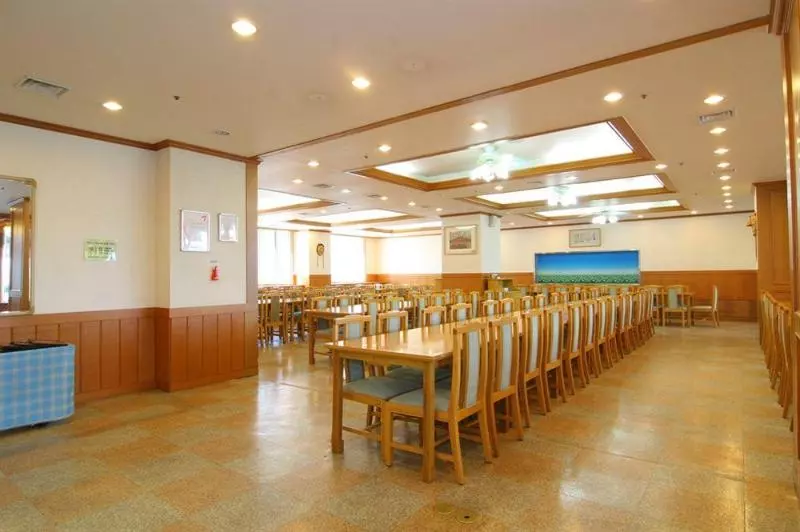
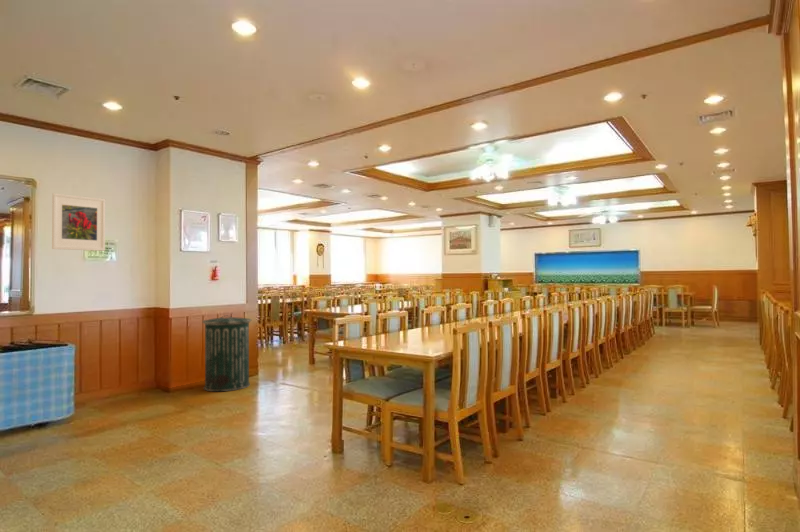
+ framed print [51,192,106,252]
+ trash can [201,315,252,392]
